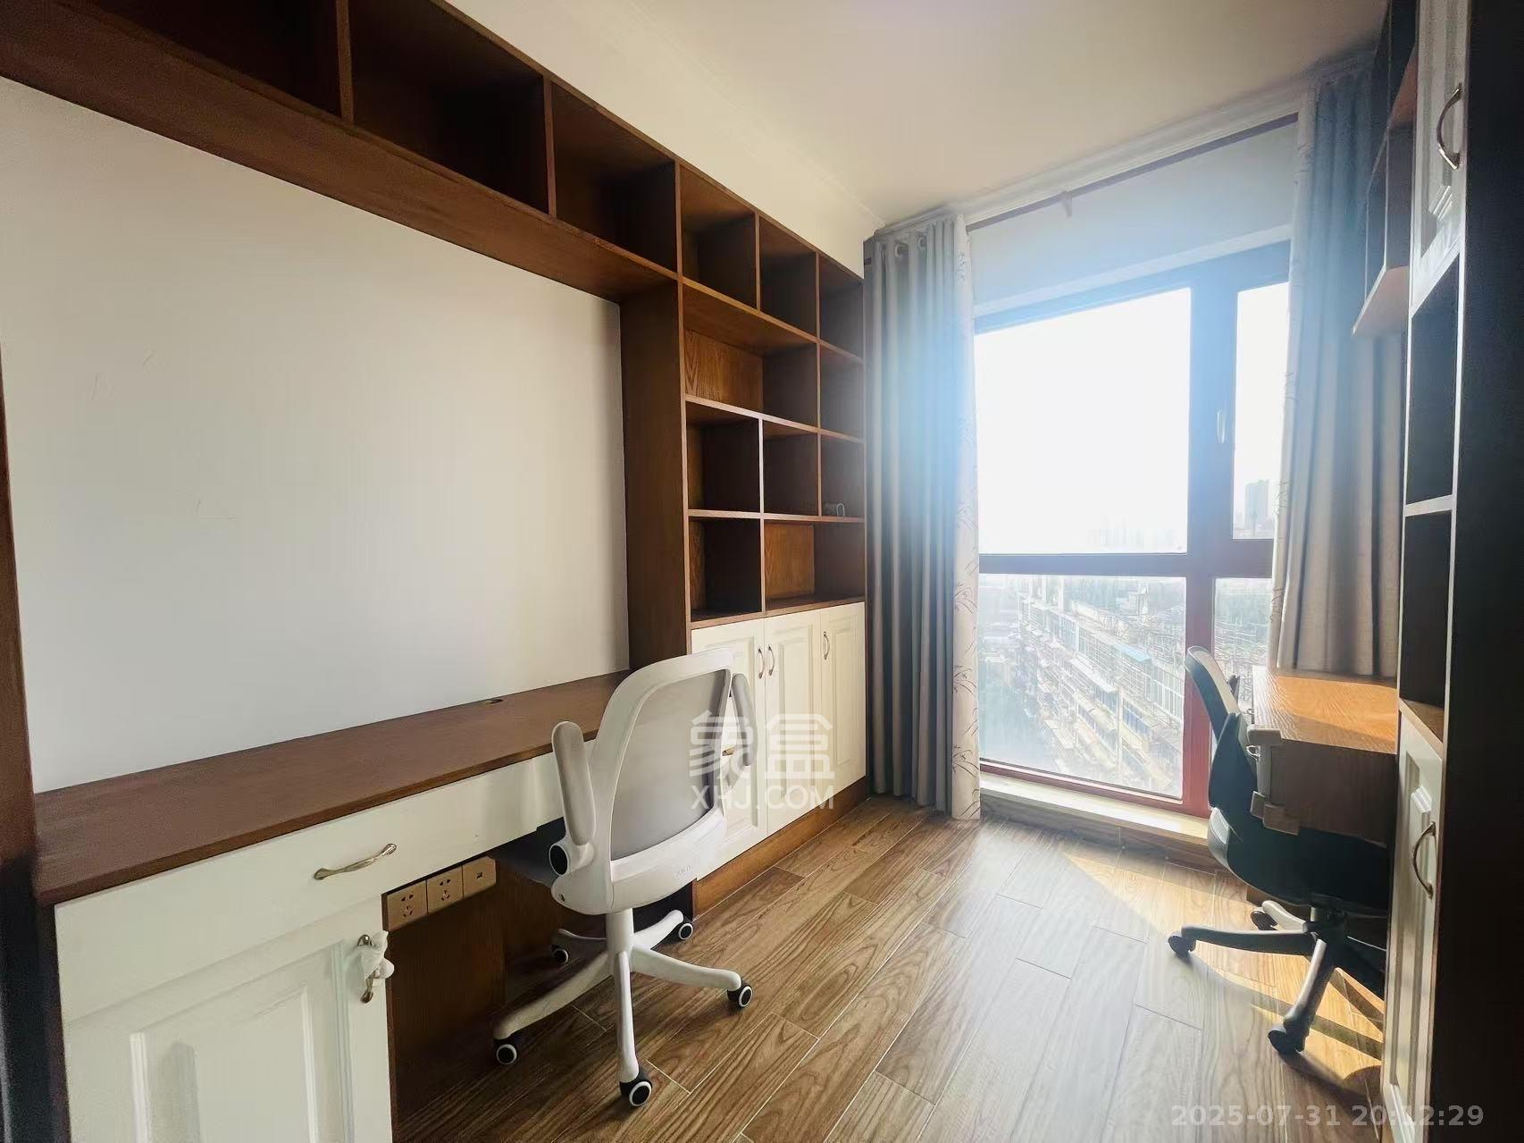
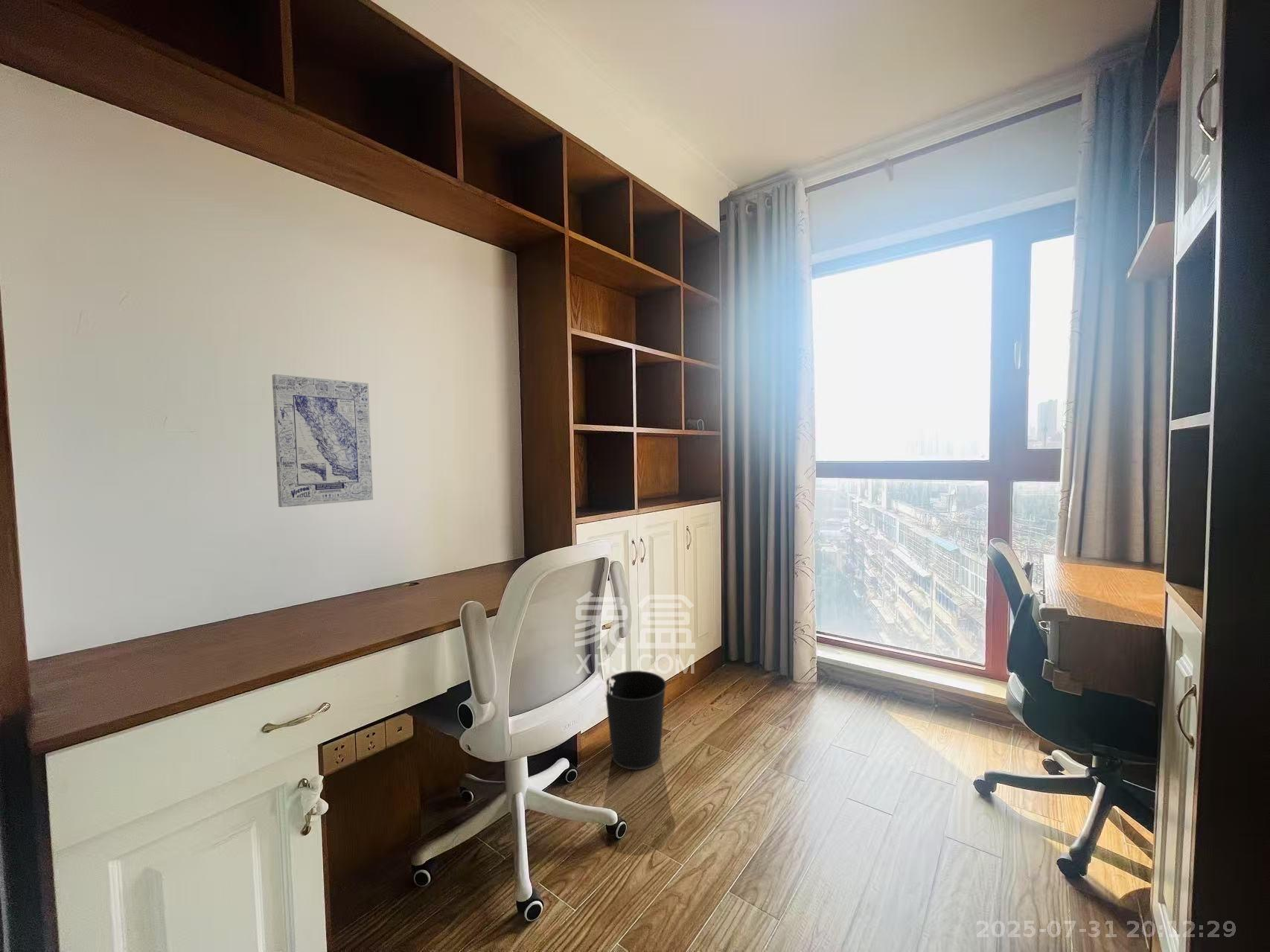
+ wastebasket [605,670,667,770]
+ wall art [272,374,374,508]
